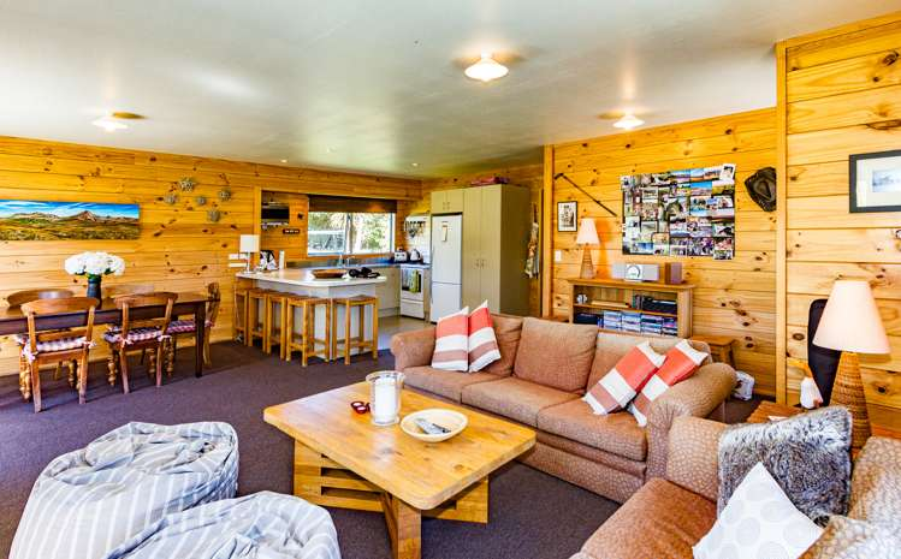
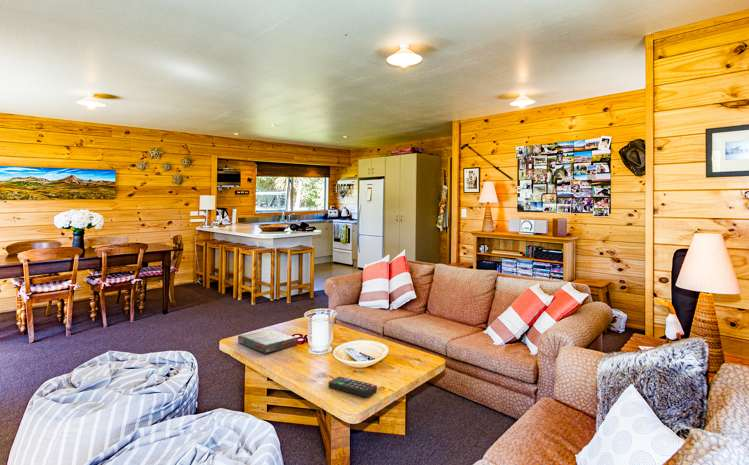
+ remote control [328,376,378,398]
+ board game [237,328,298,354]
